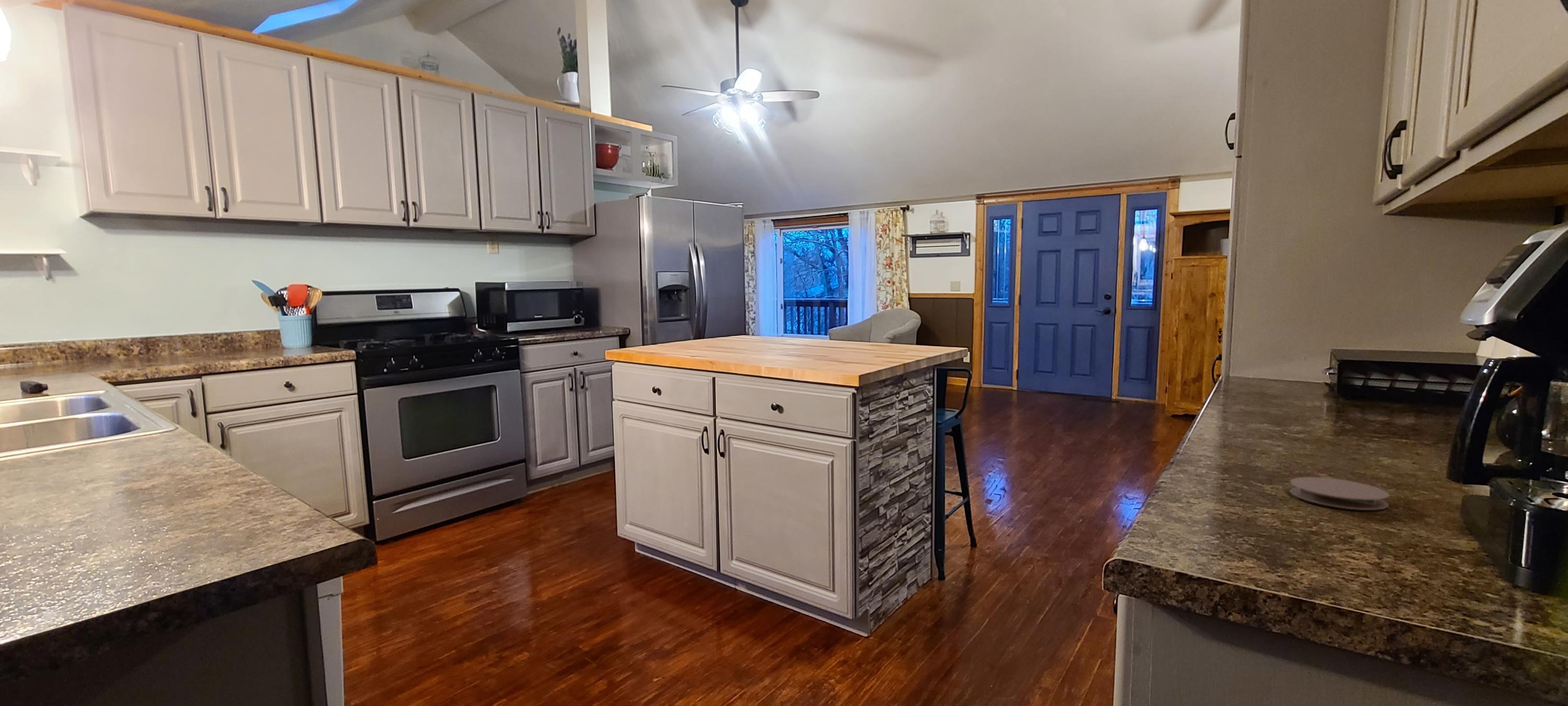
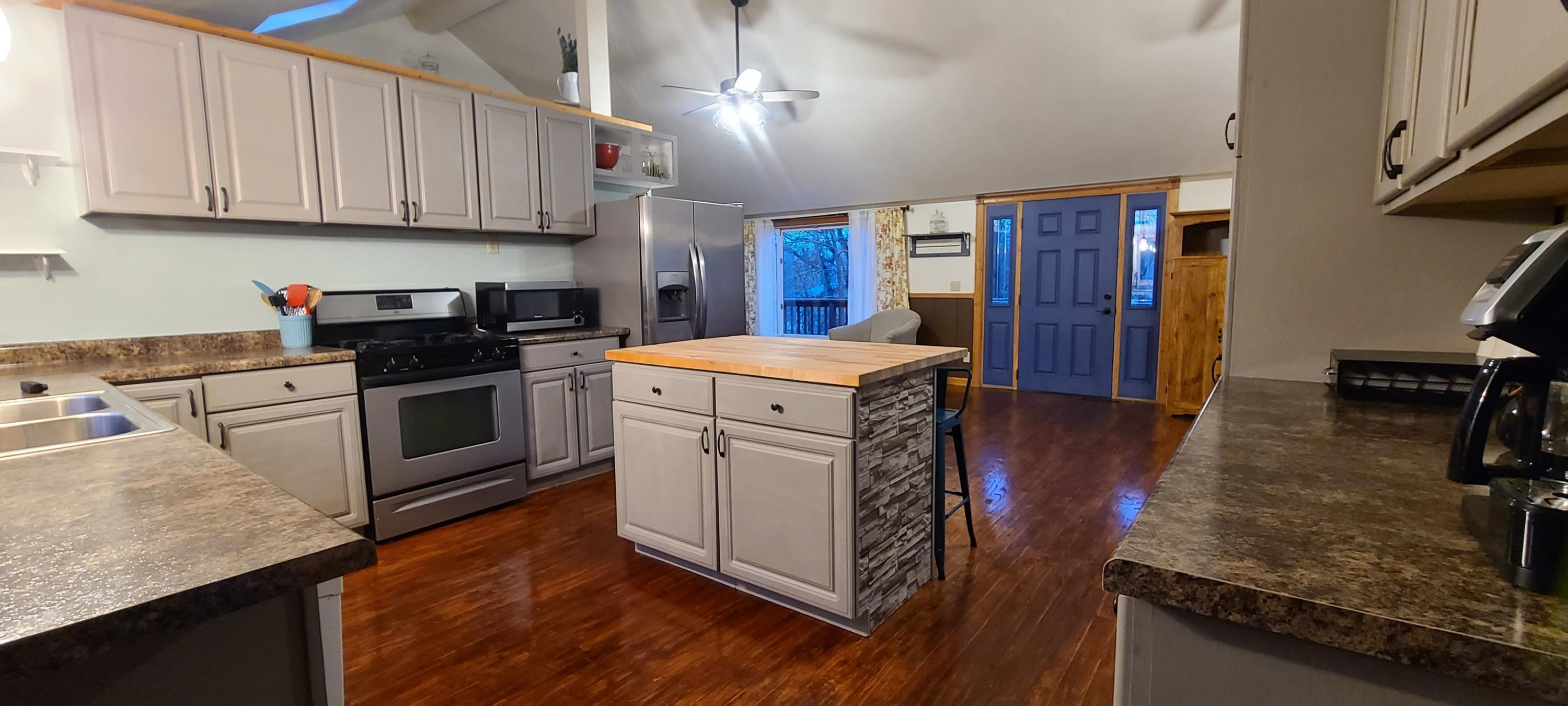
- coaster [1289,477,1390,511]
